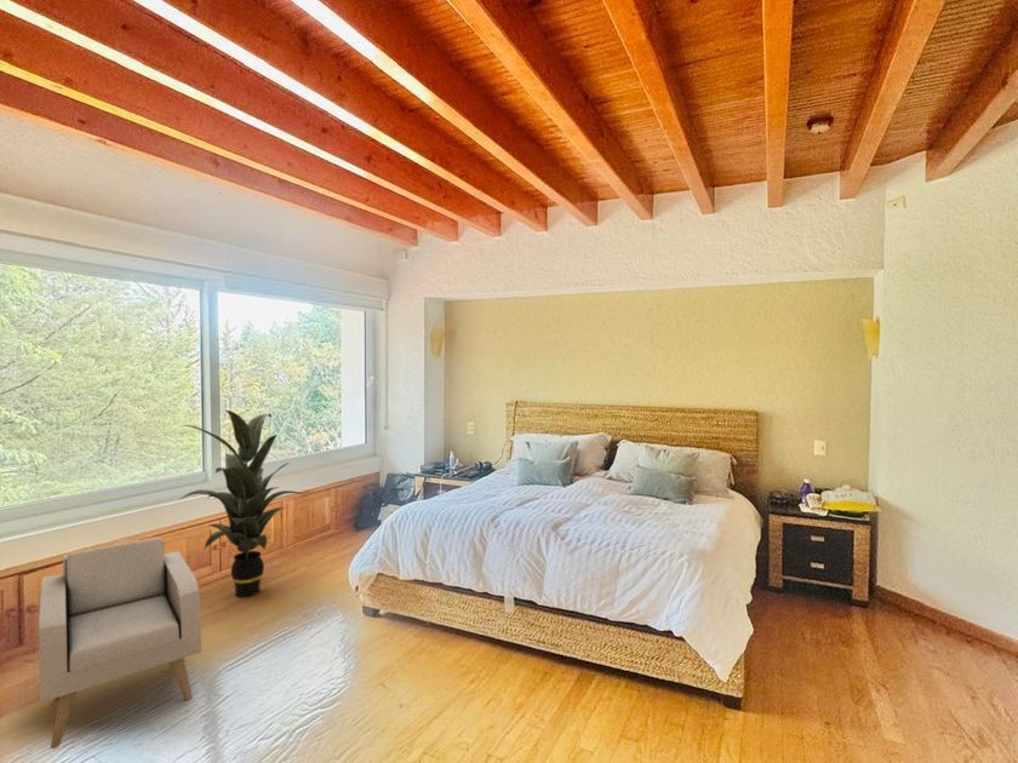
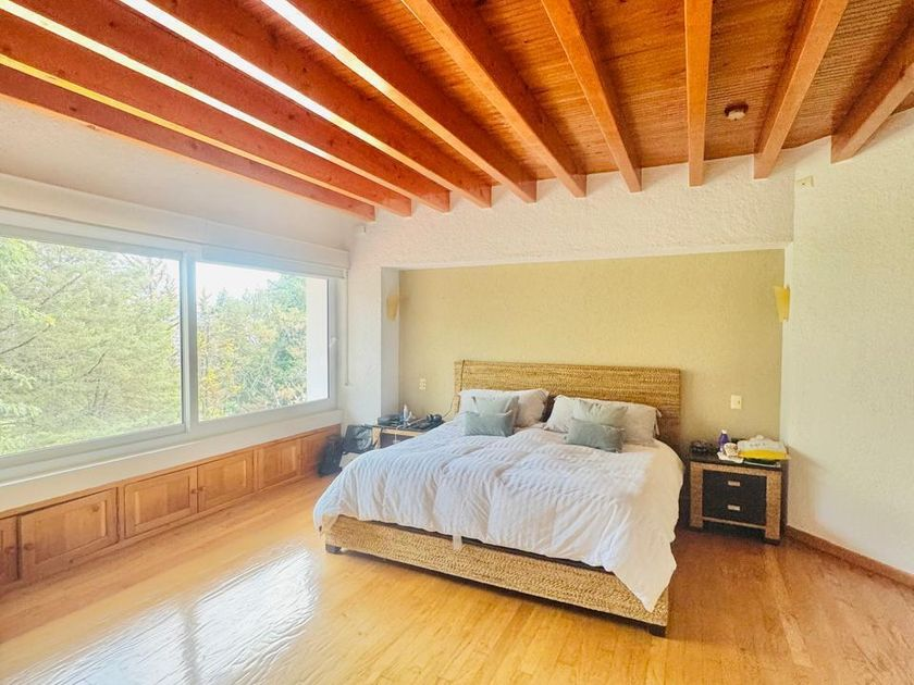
- armchair [38,537,202,750]
- indoor plant [178,408,305,598]
